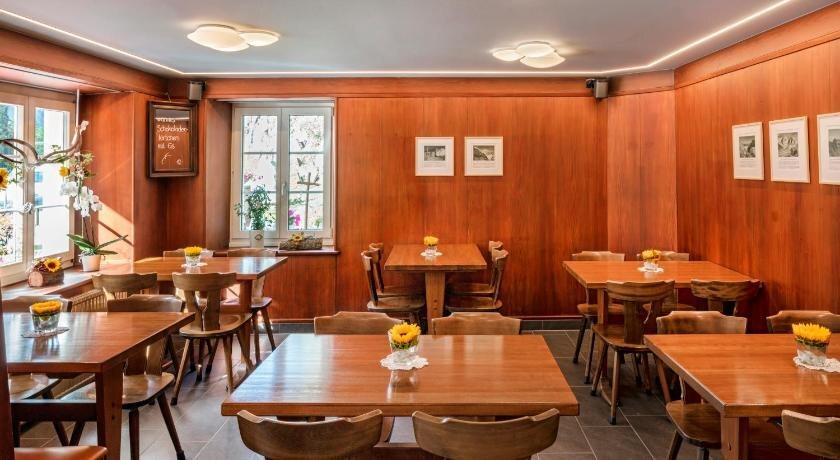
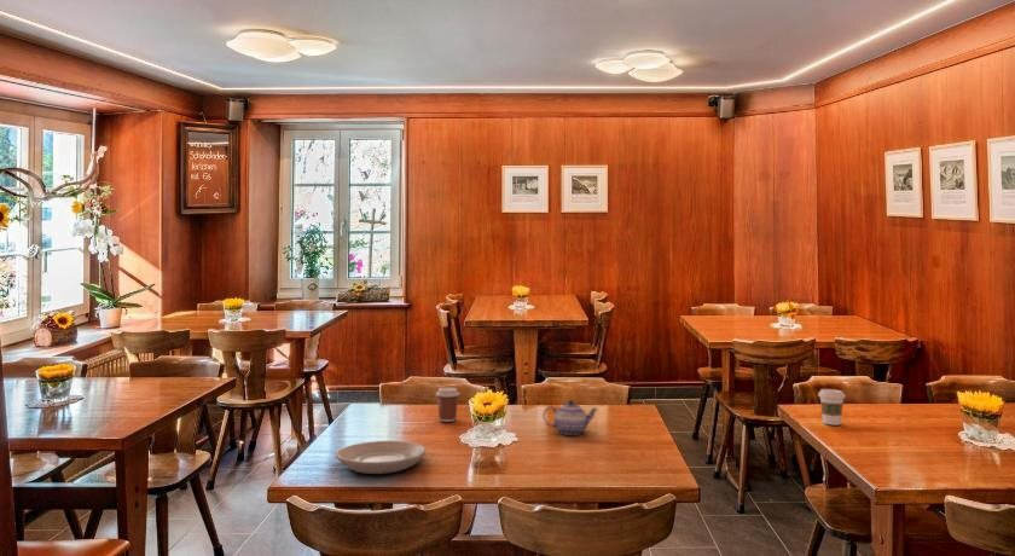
+ teapot [543,399,599,436]
+ plate [335,440,428,475]
+ coffee cup [817,388,847,427]
+ coffee cup [435,387,460,423]
